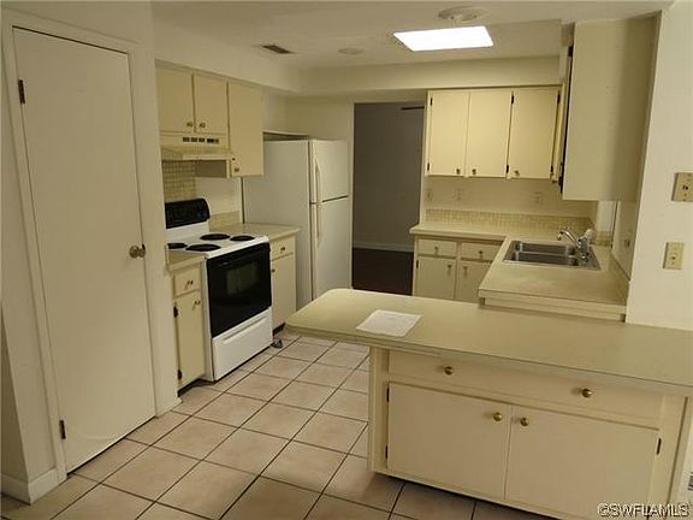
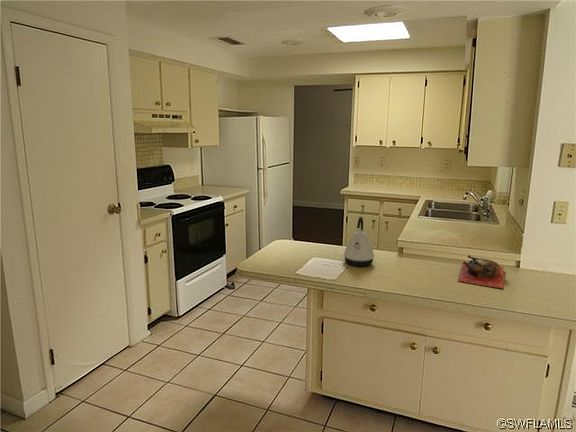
+ cutting board [457,254,505,290]
+ kettle [343,216,375,267]
